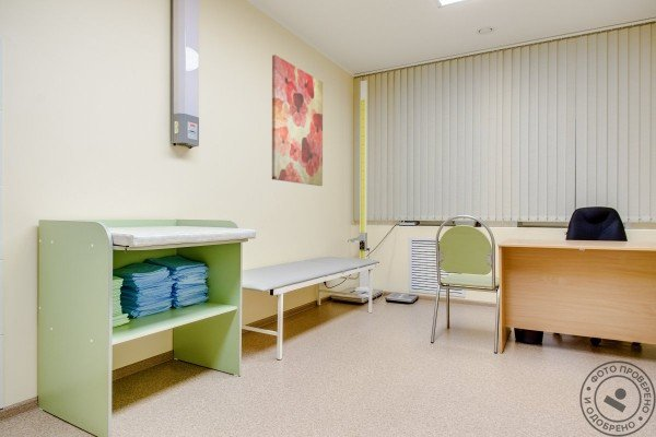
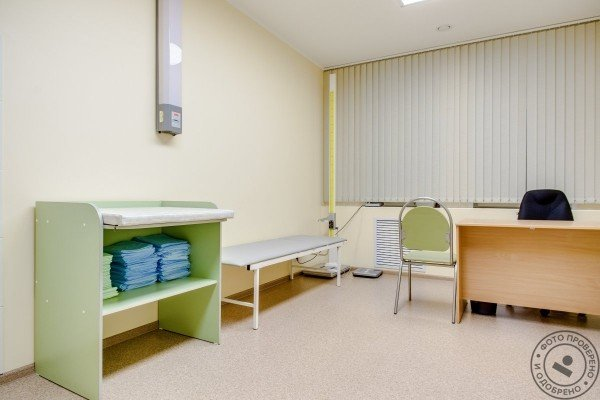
- wall art [271,54,324,187]
